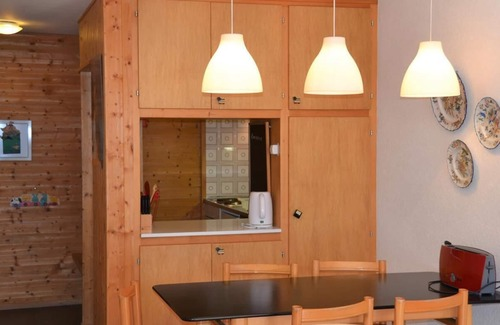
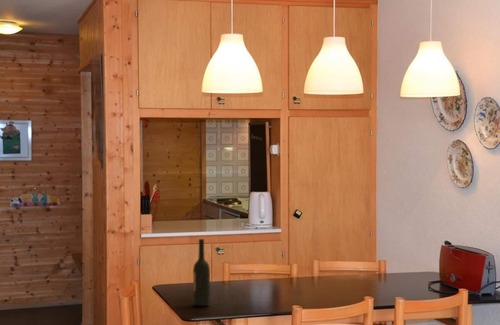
+ wine bottle [192,238,211,307]
